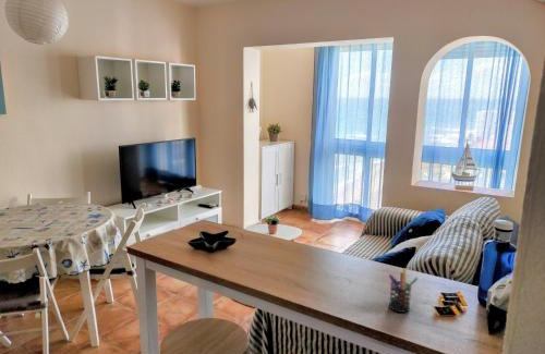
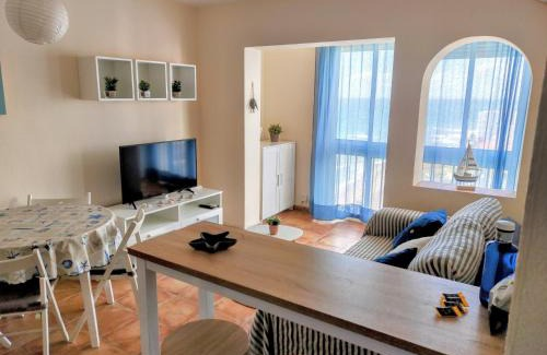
- pen holder [388,268,419,314]
